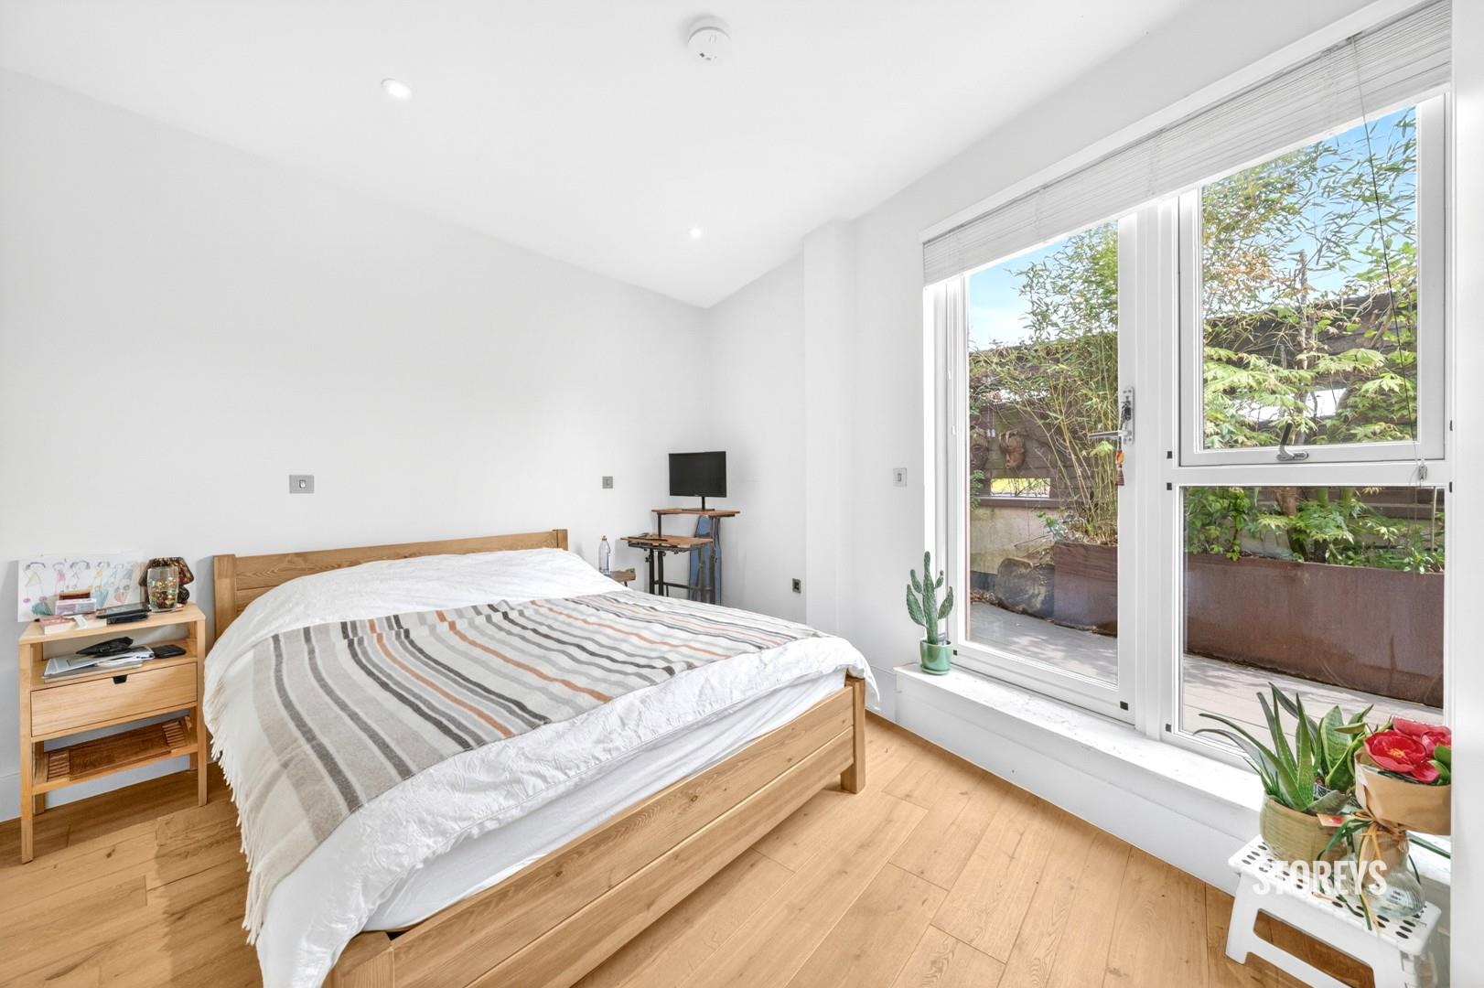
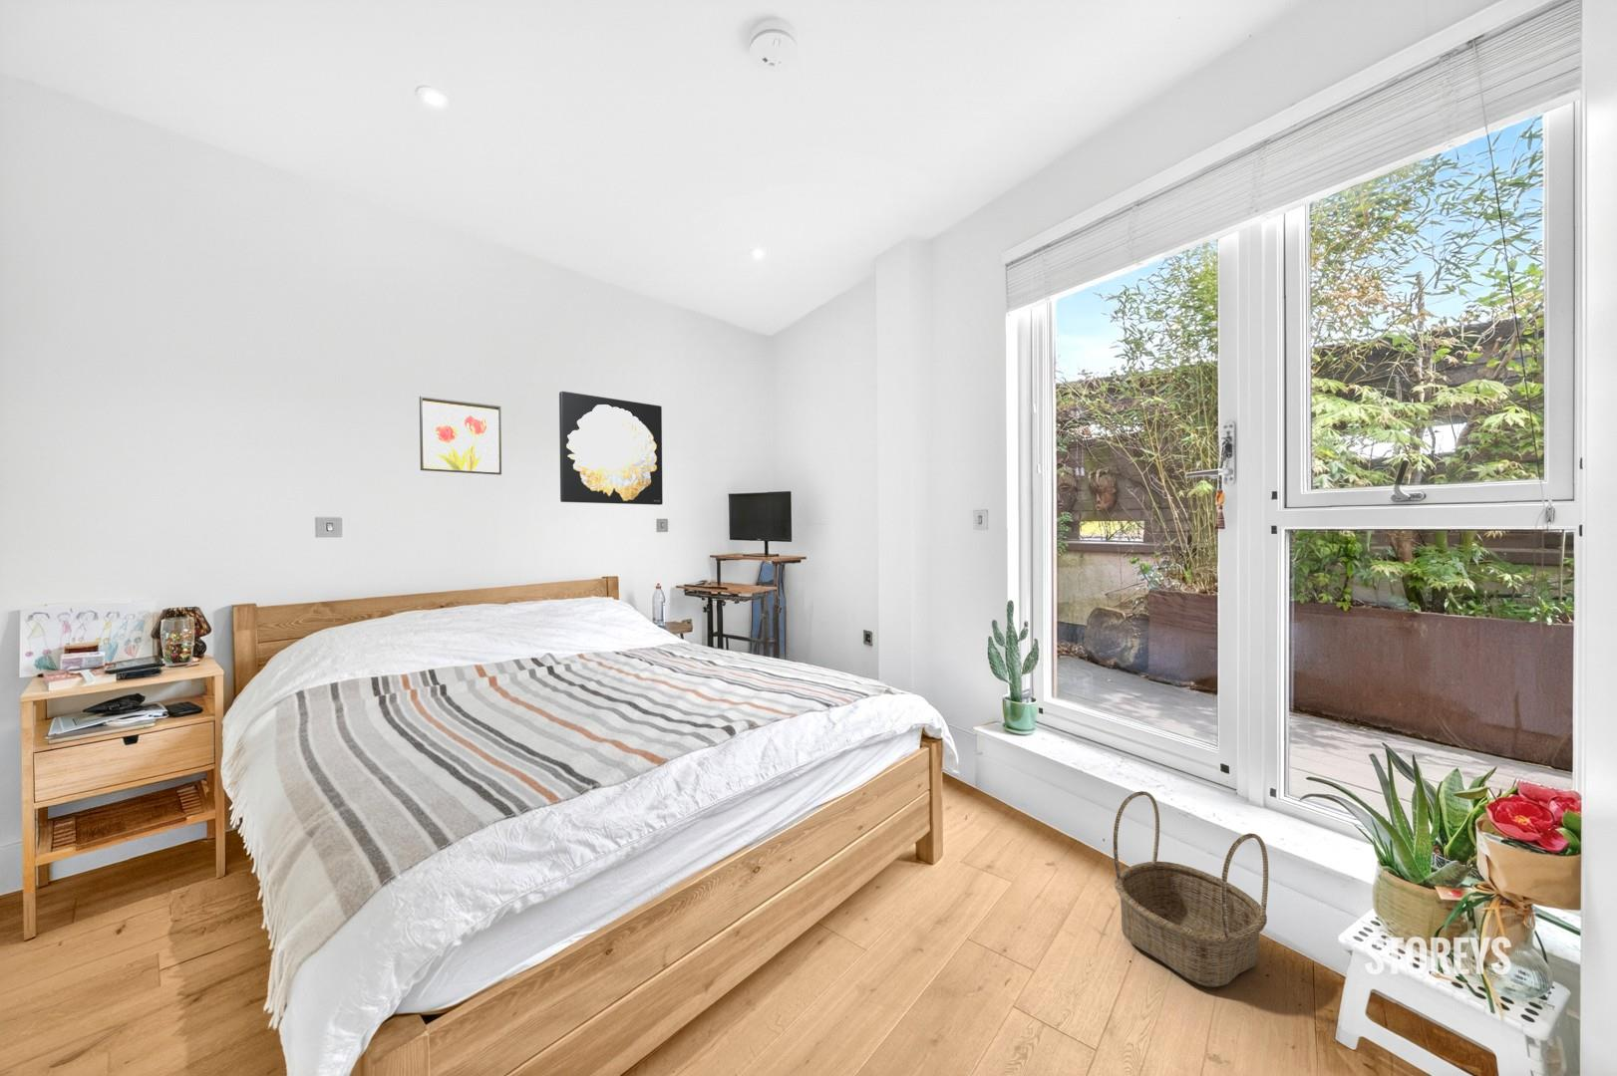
+ wall art [419,395,502,477]
+ wall art [559,390,664,506]
+ basket [1112,790,1269,988]
